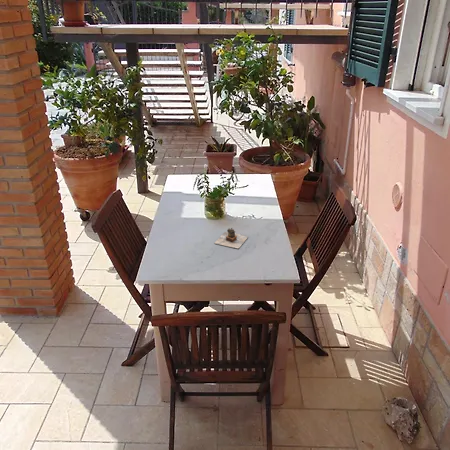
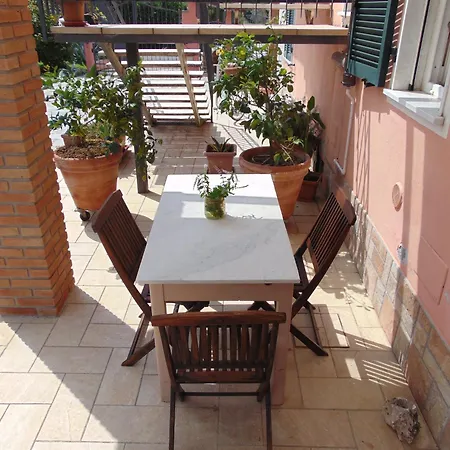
- teapot [214,227,249,249]
